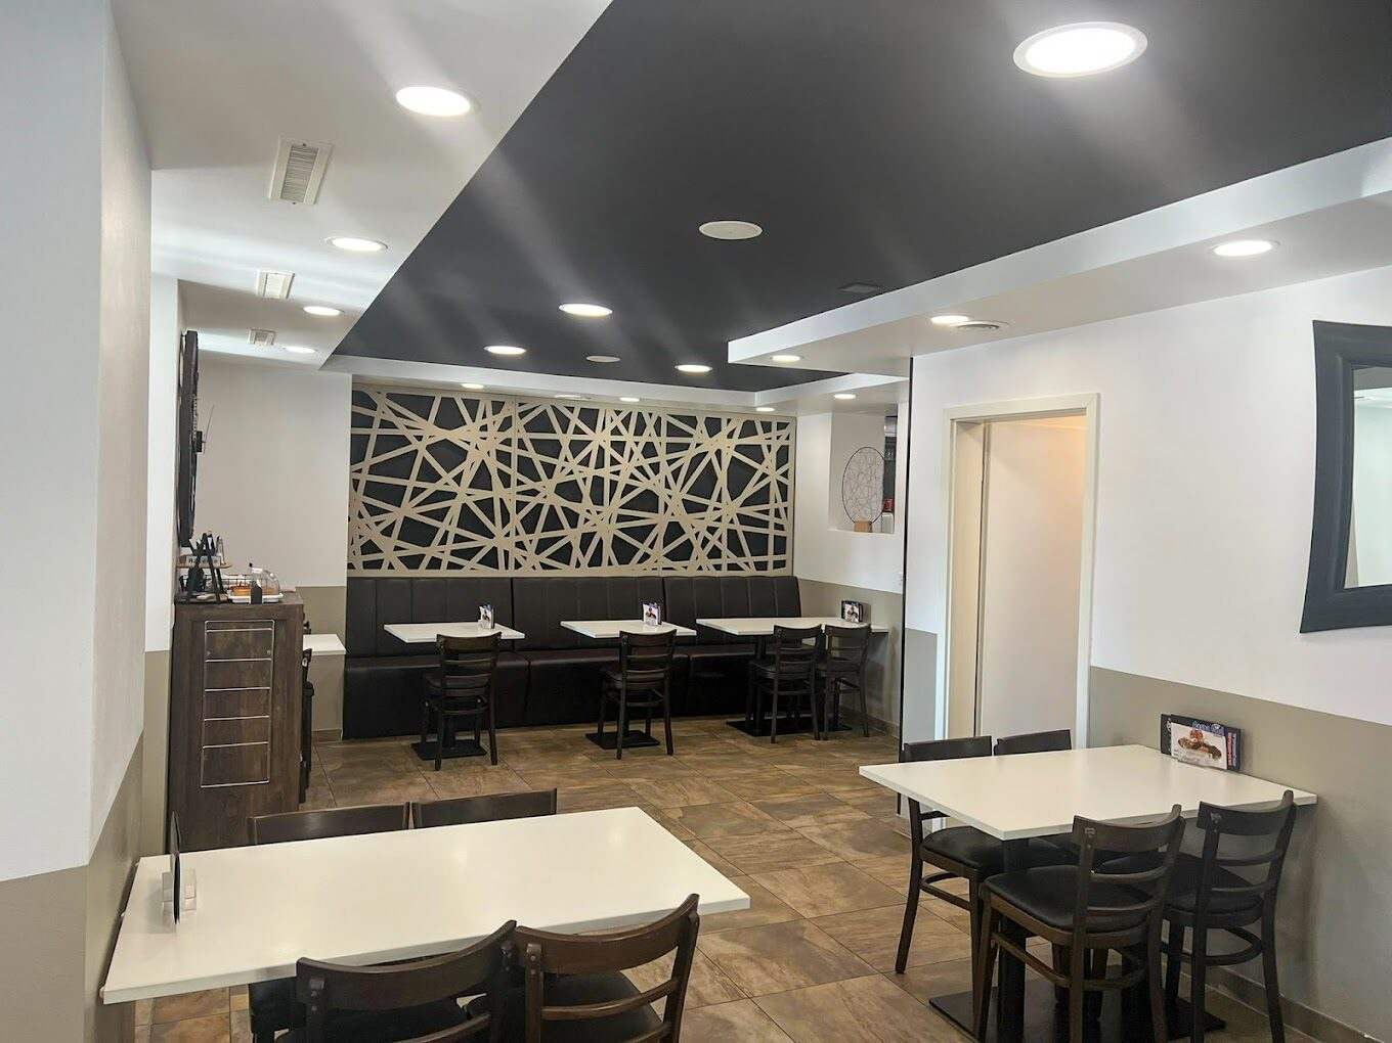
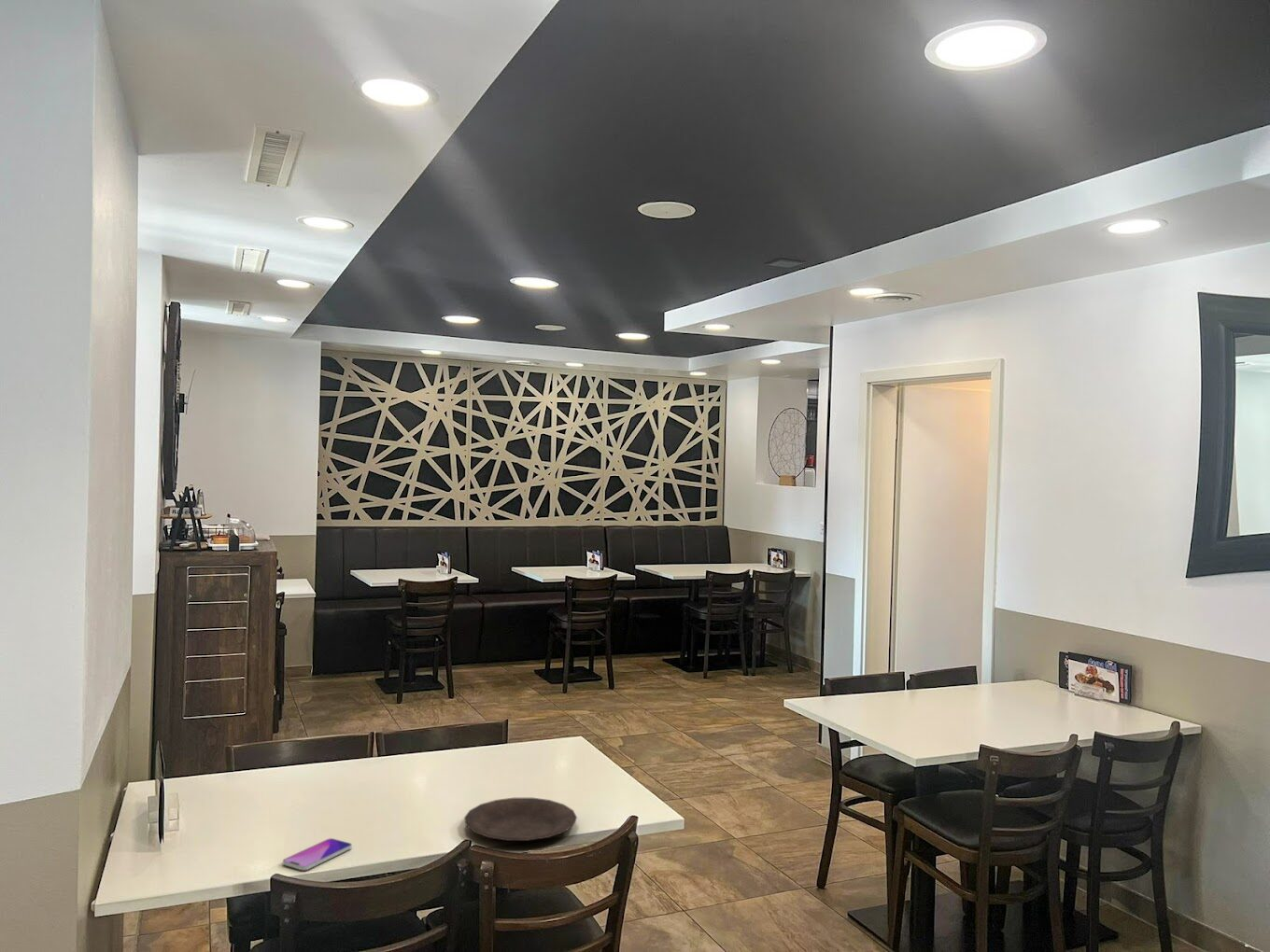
+ smartphone [282,837,353,871]
+ plate [463,797,578,842]
